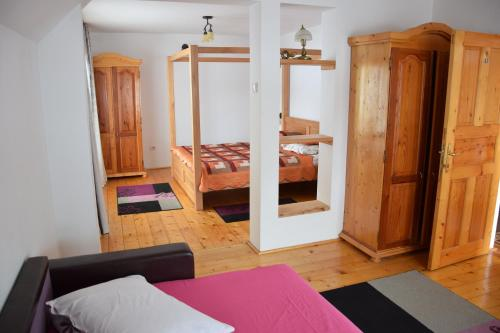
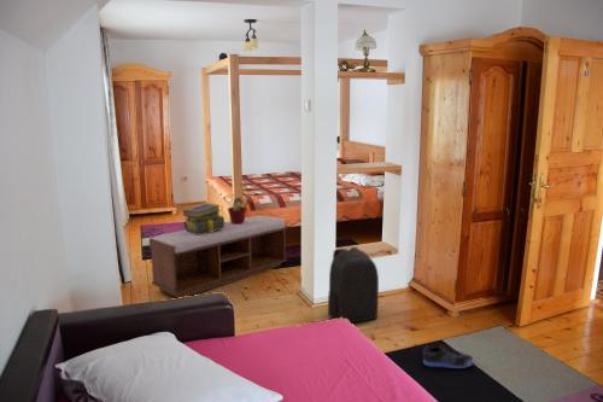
+ sneaker [422,343,475,369]
+ backpack [327,245,380,324]
+ potted plant [227,183,259,225]
+ stack of books [182,202,226,234]
+ bench [148,215,288,299]
